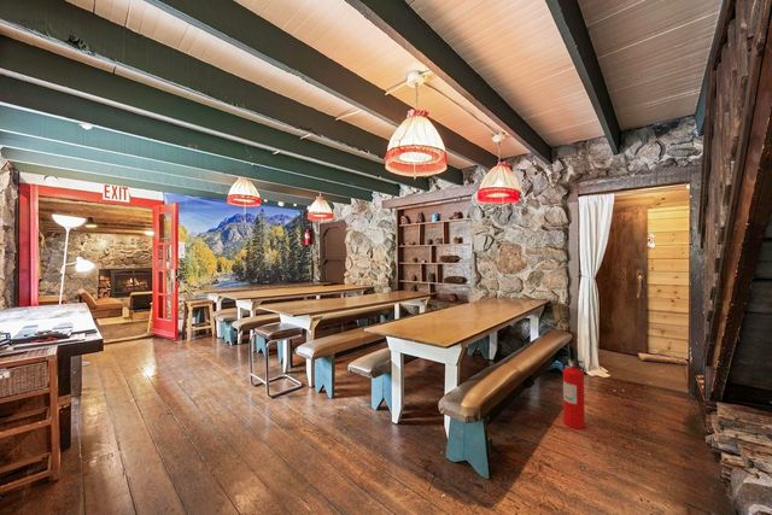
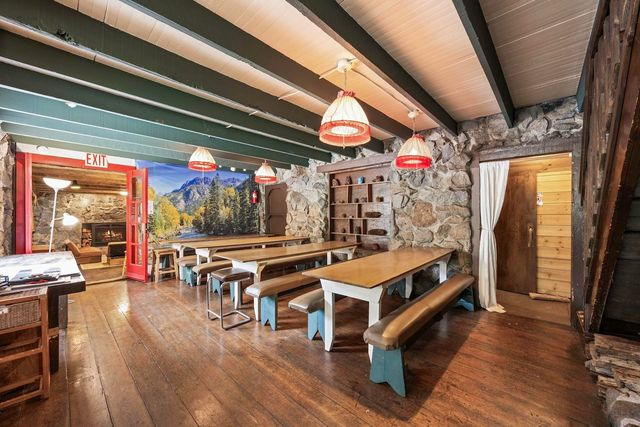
- fire extinguisher [561,358,586,431]
